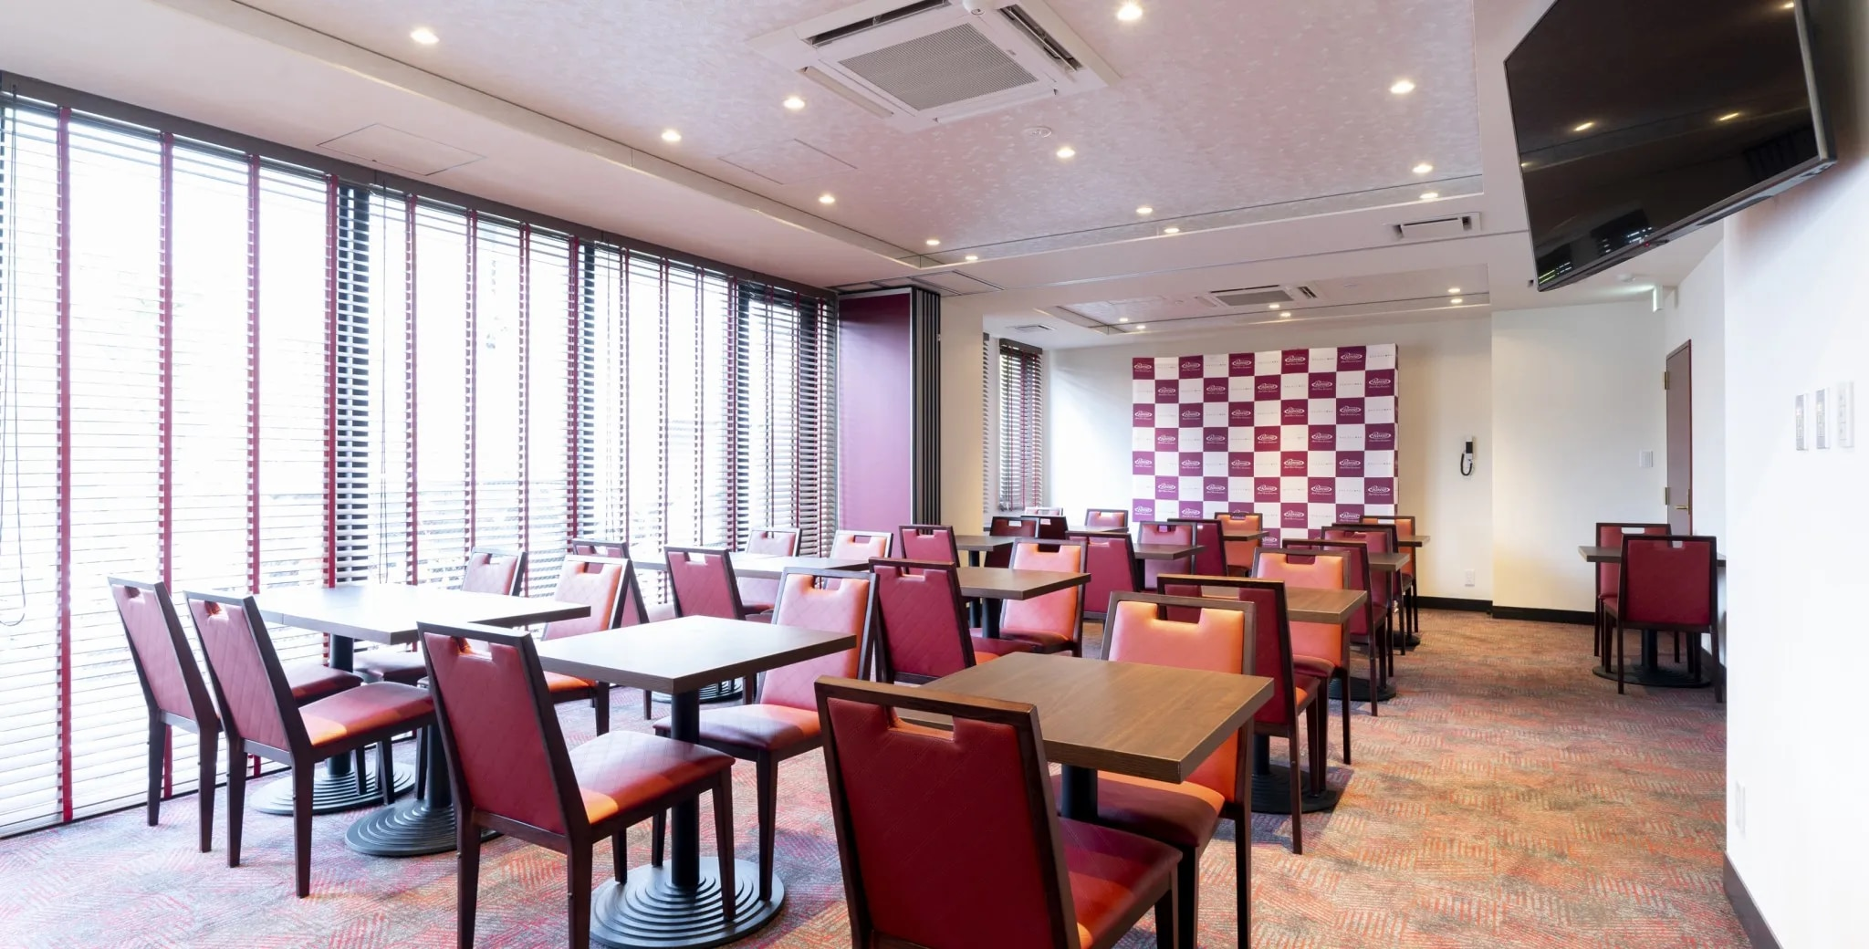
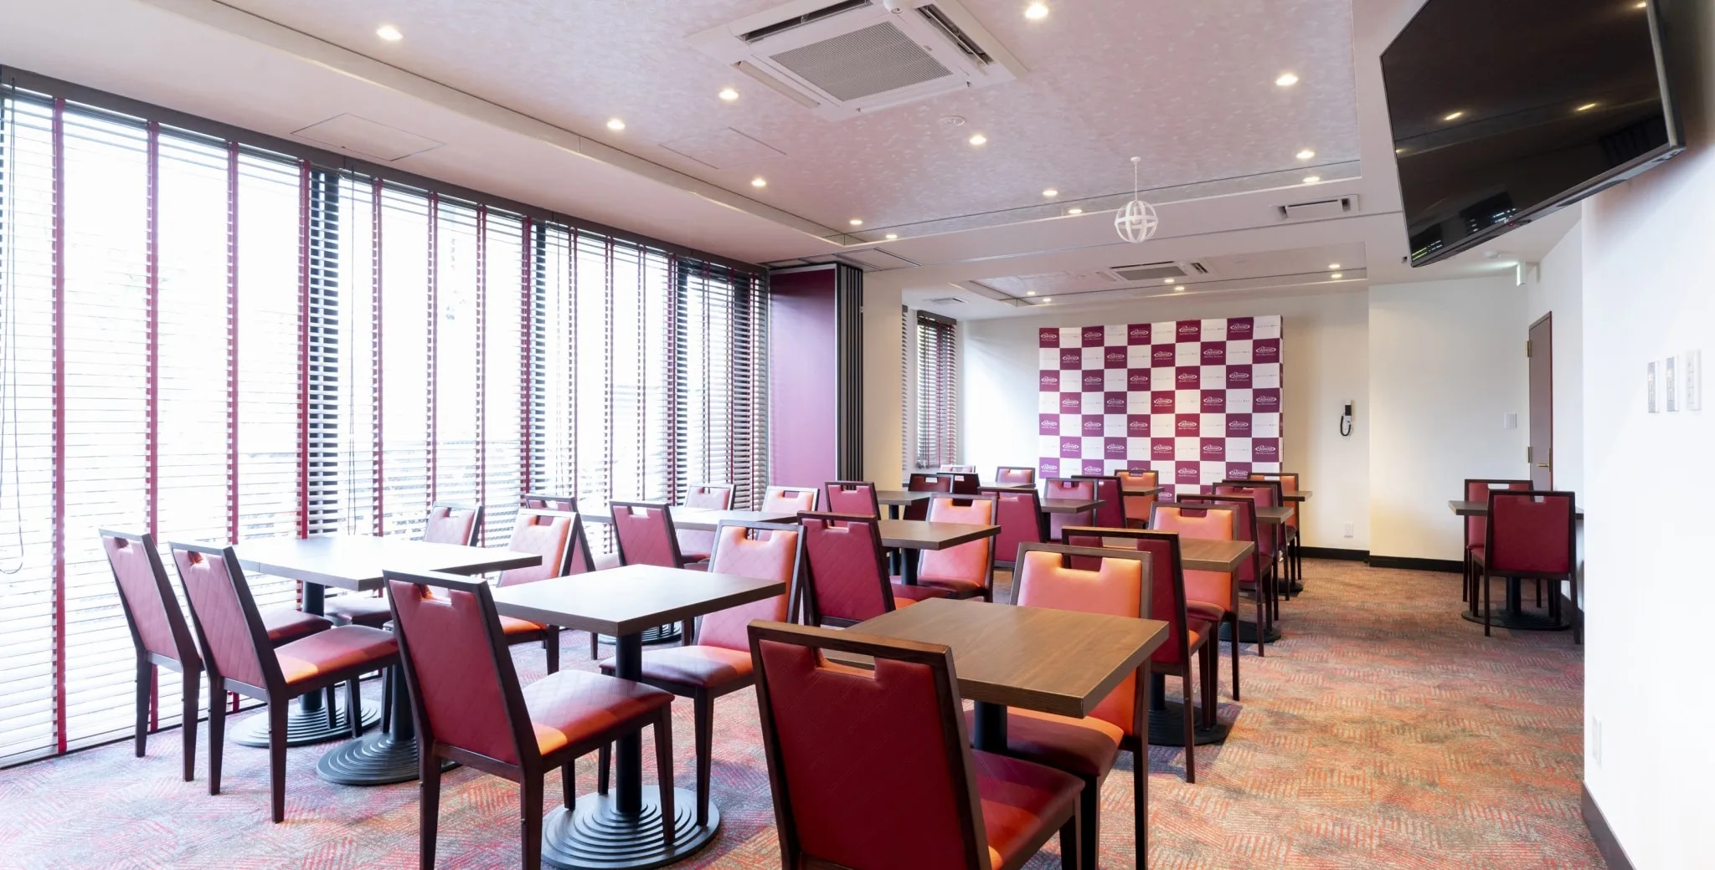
+ pendant light [1114,156,1159,244]
